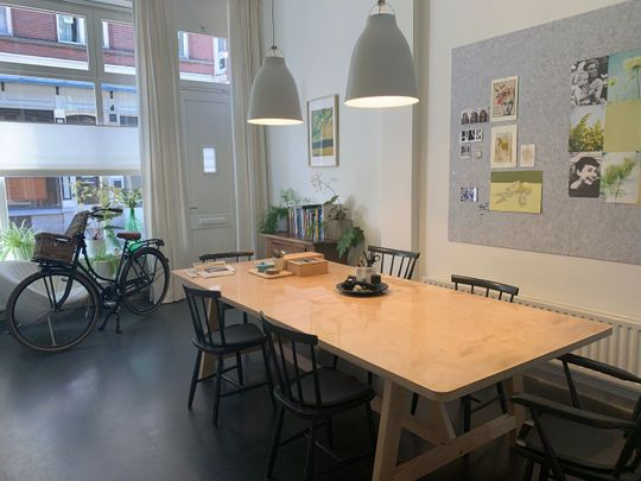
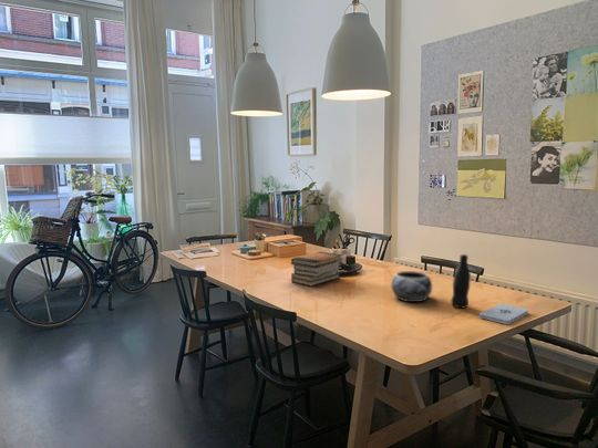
+ book stack [290,250,343,288]
+ decorative bowl [390,270,433,303]
+ notepad [478,302,529,325]
+ bottle [450,253,472,309]
